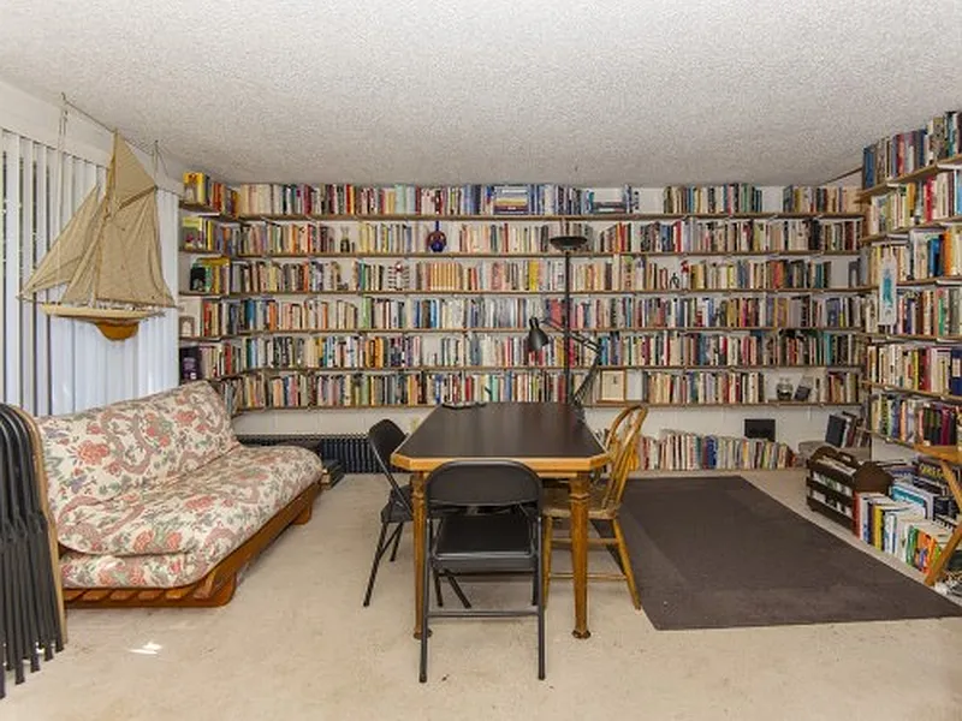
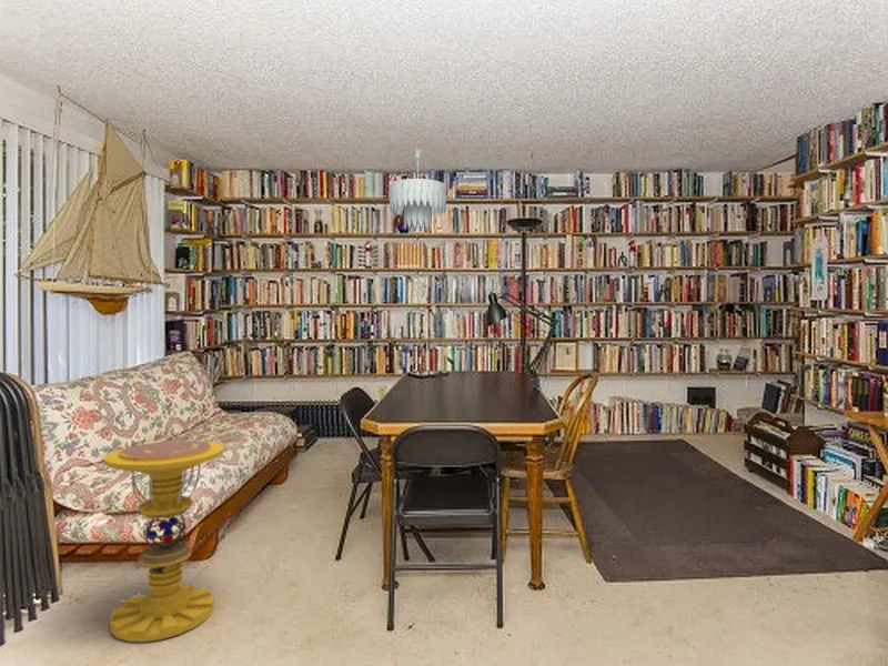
+ side table [102,440,225,643]
+ ceiling light fixture [389,149,447,233]
